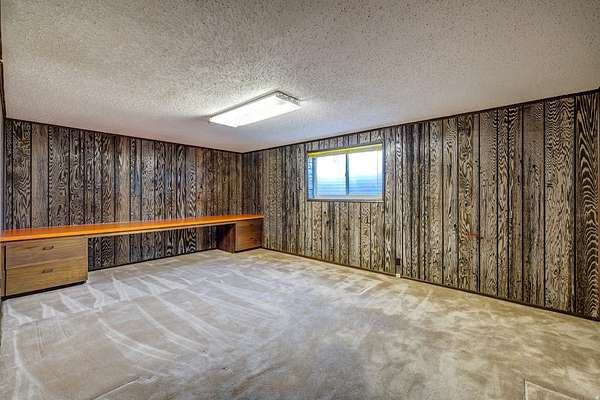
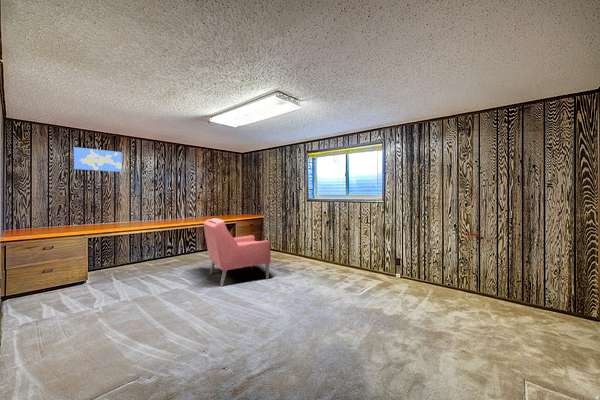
+ chair [203,217,272,287]
+ world map [73,146,123,173]
